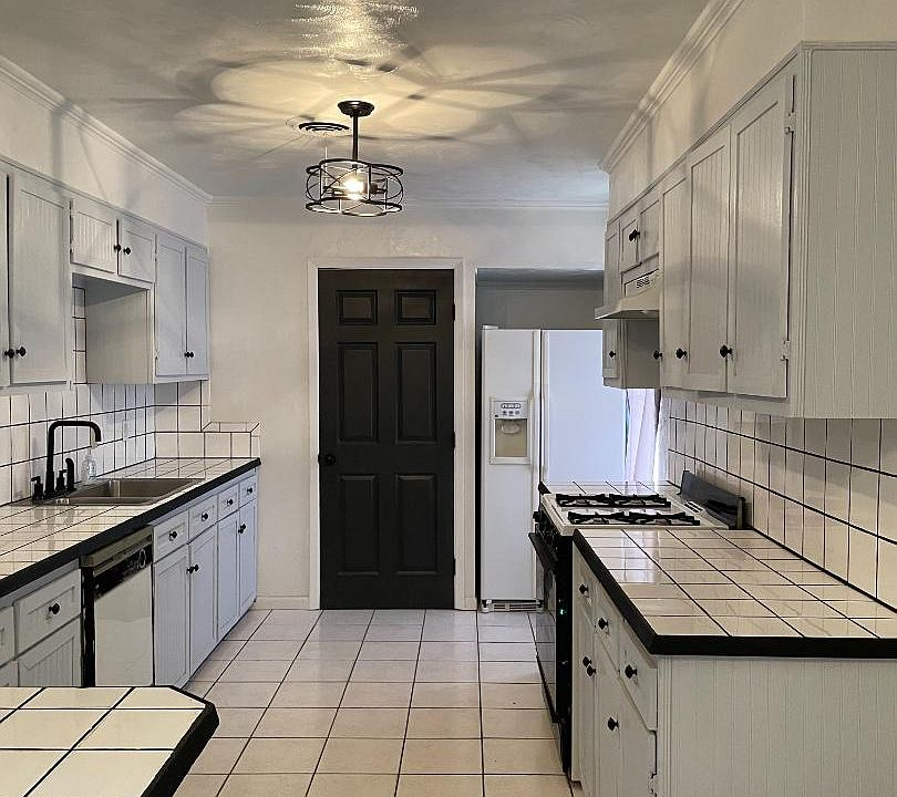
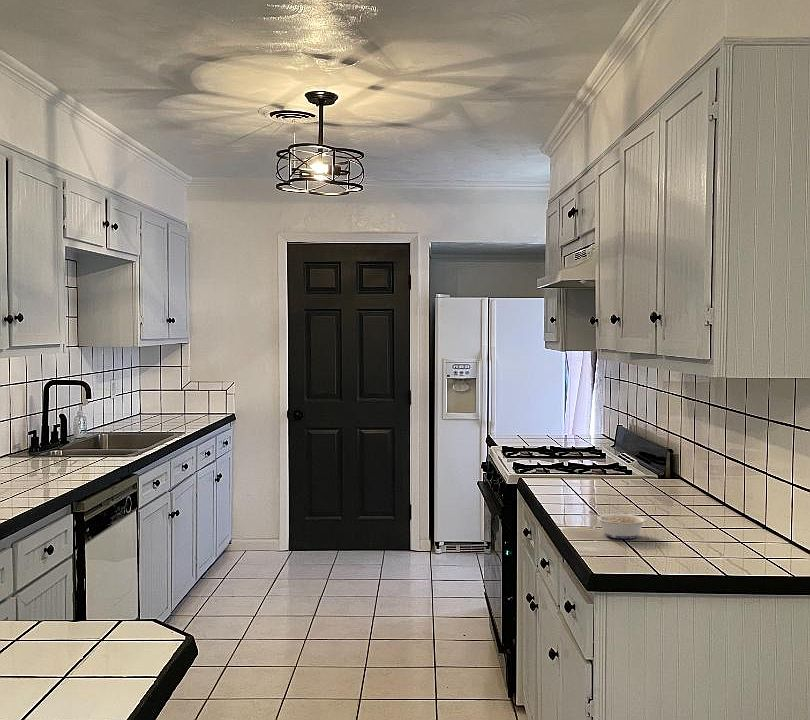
+ legume [588,510,648,539]
